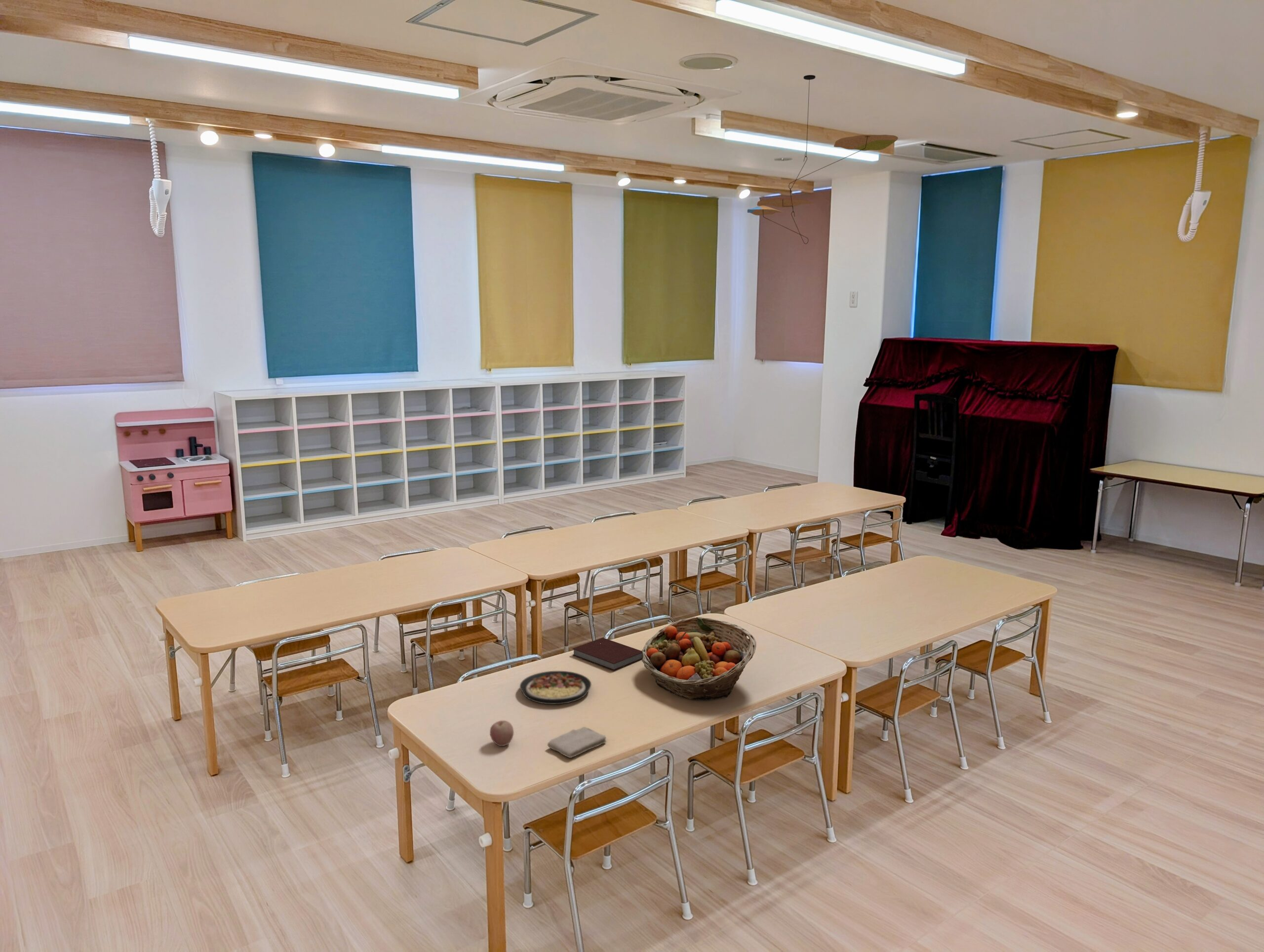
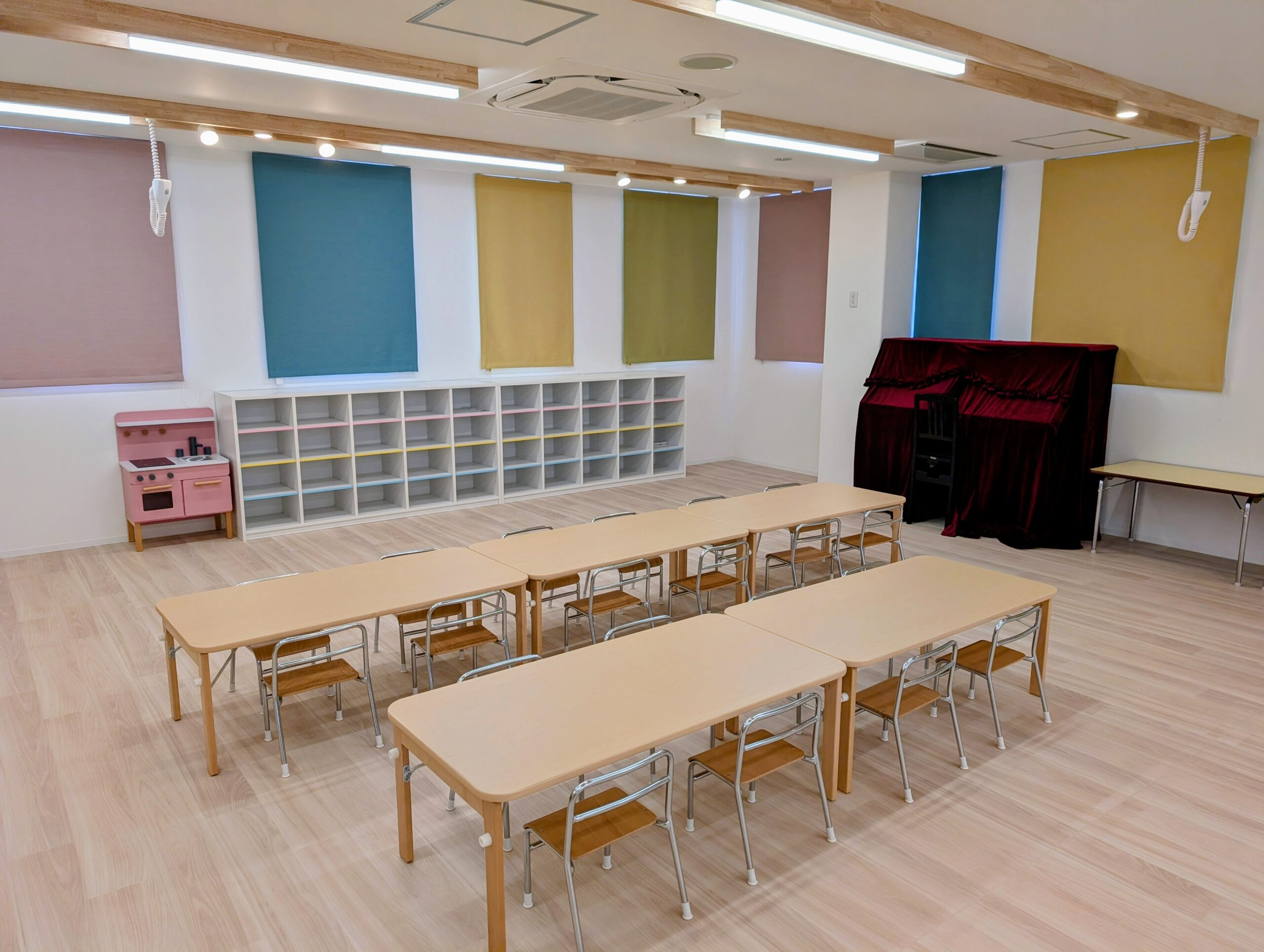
- washcloth [547,726,607,758]
- fruit basket [641,617,757,701]
- ceiling mobile [747,75,899,244]
- plate [519,671,592,705]
- apple [489,720,514,747]
- notebook [572,637,643,671]
